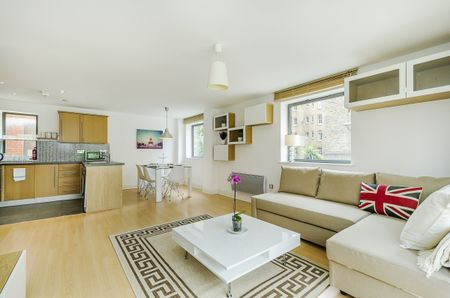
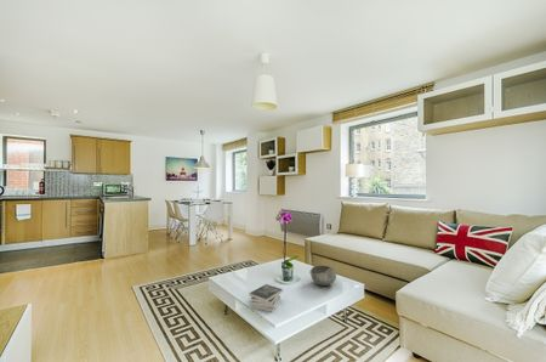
+ bowl [308,265,337,287]
+ book [248,283,284,312]
